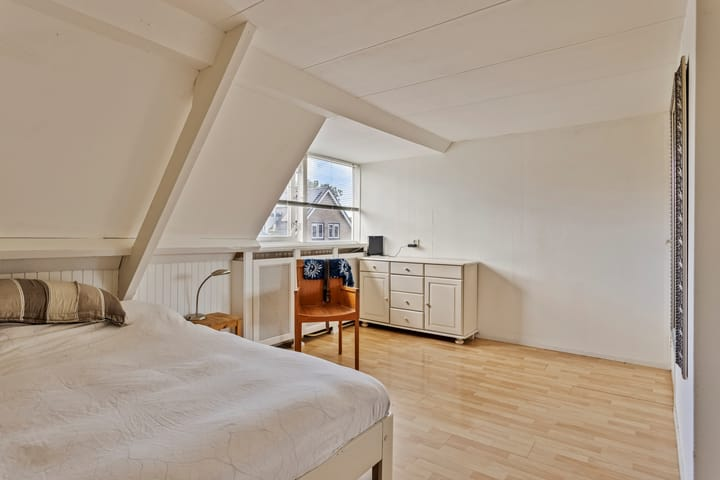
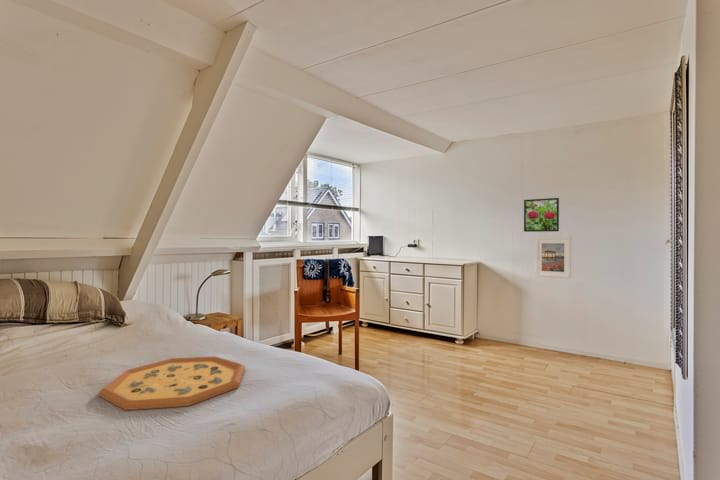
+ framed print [523,197,560,233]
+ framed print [534,236,572,279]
+ decorative tray [98,355,246,411]
